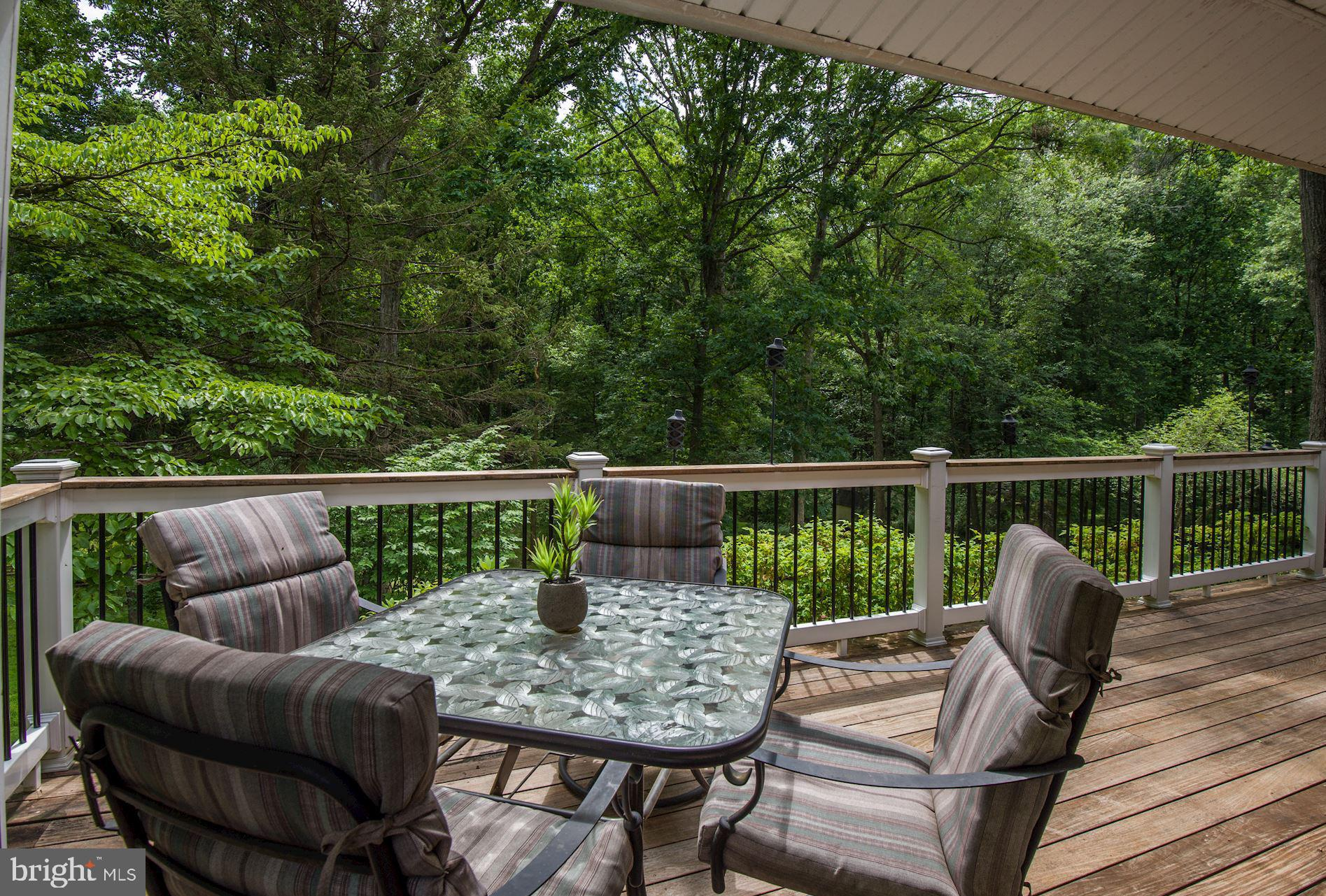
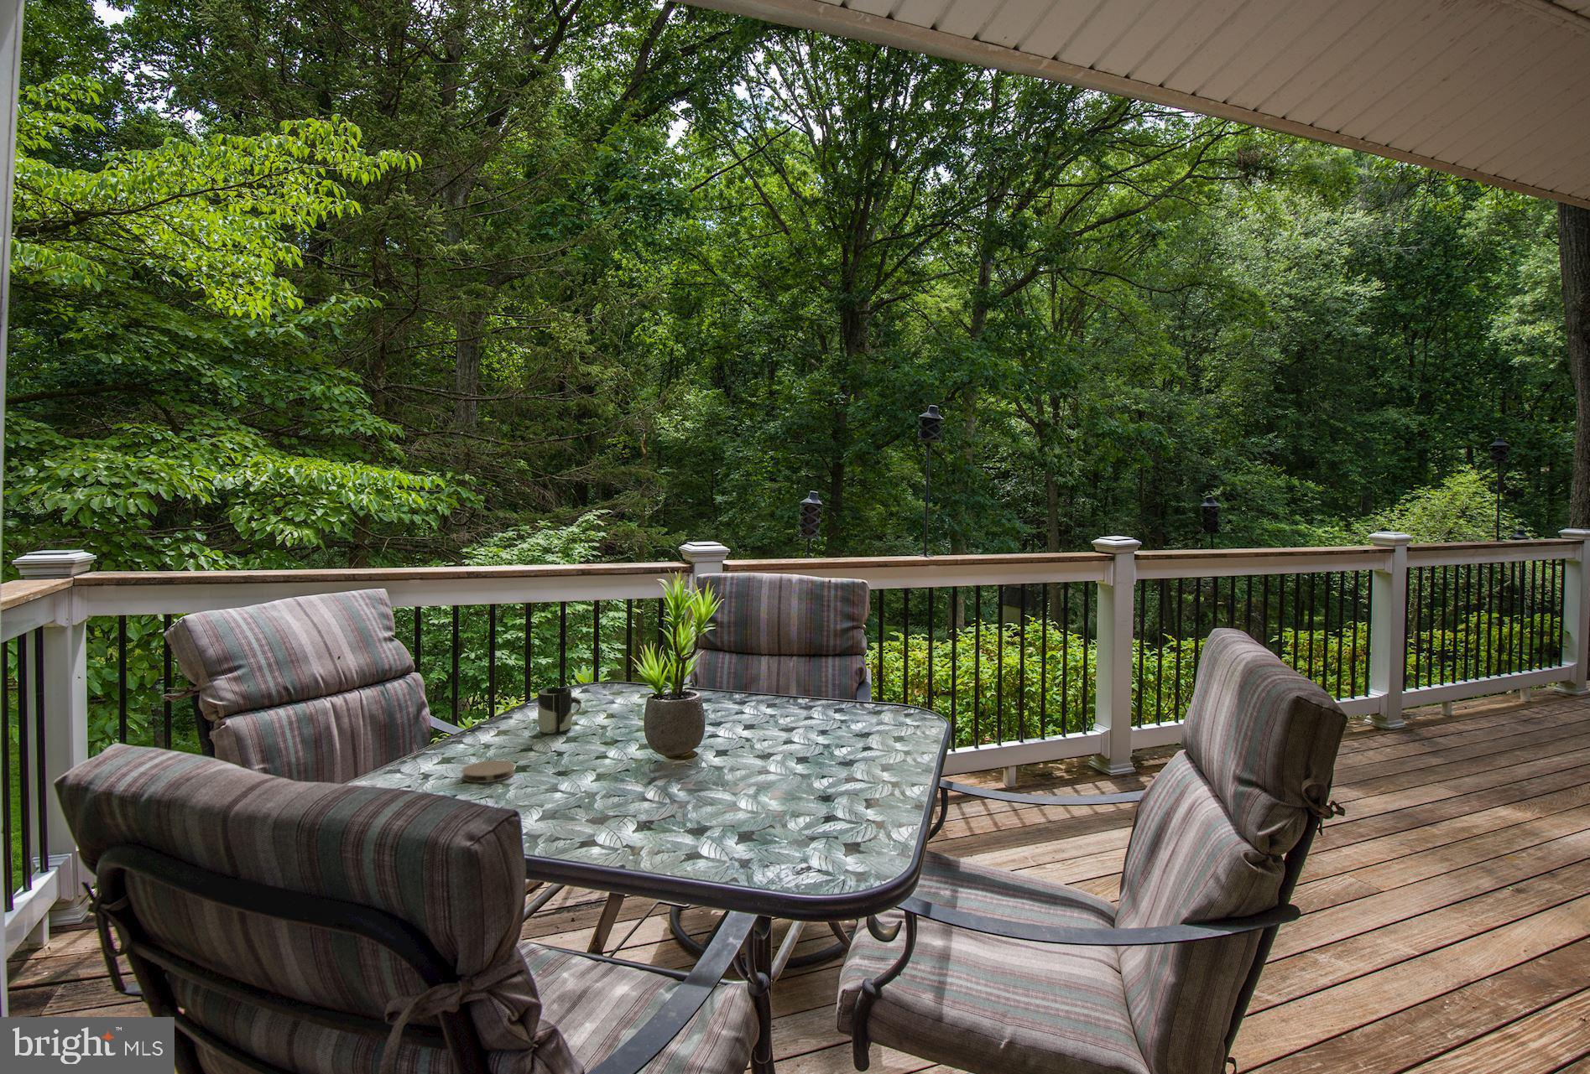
+ cup [537,687,583,735]
+ coaster [460,760,516,784]
